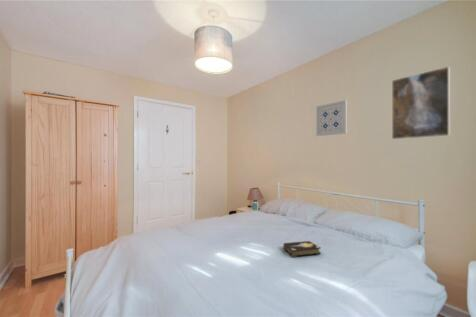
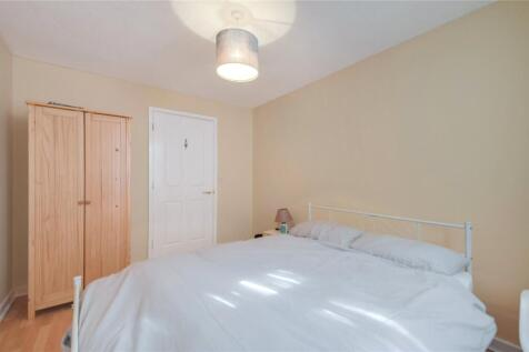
- wall art [315,99,348,137]
- hardback book [282,240,322,258]
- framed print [391,65,451,140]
